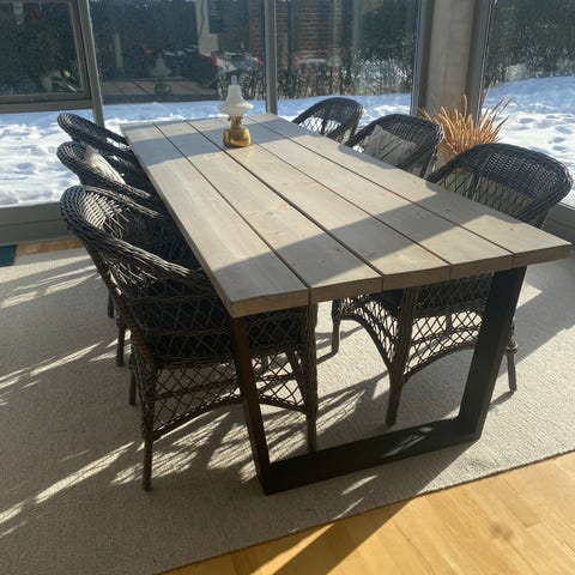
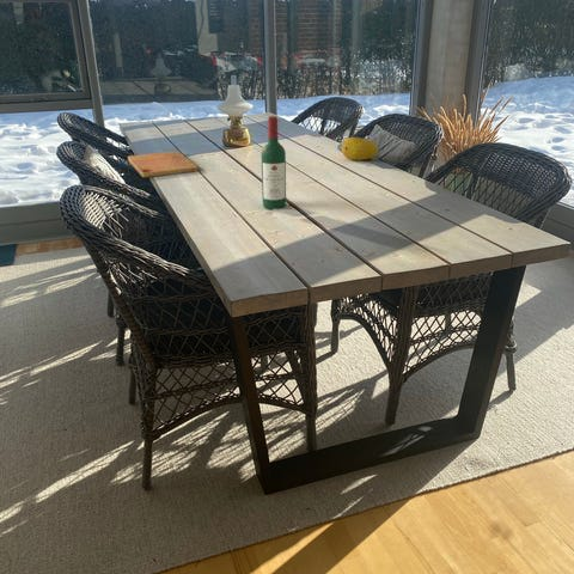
+ cutting board [127,151,200,178]
+ fruit [341,136,380,161]
+ wine bottle [261,115,287,210]
